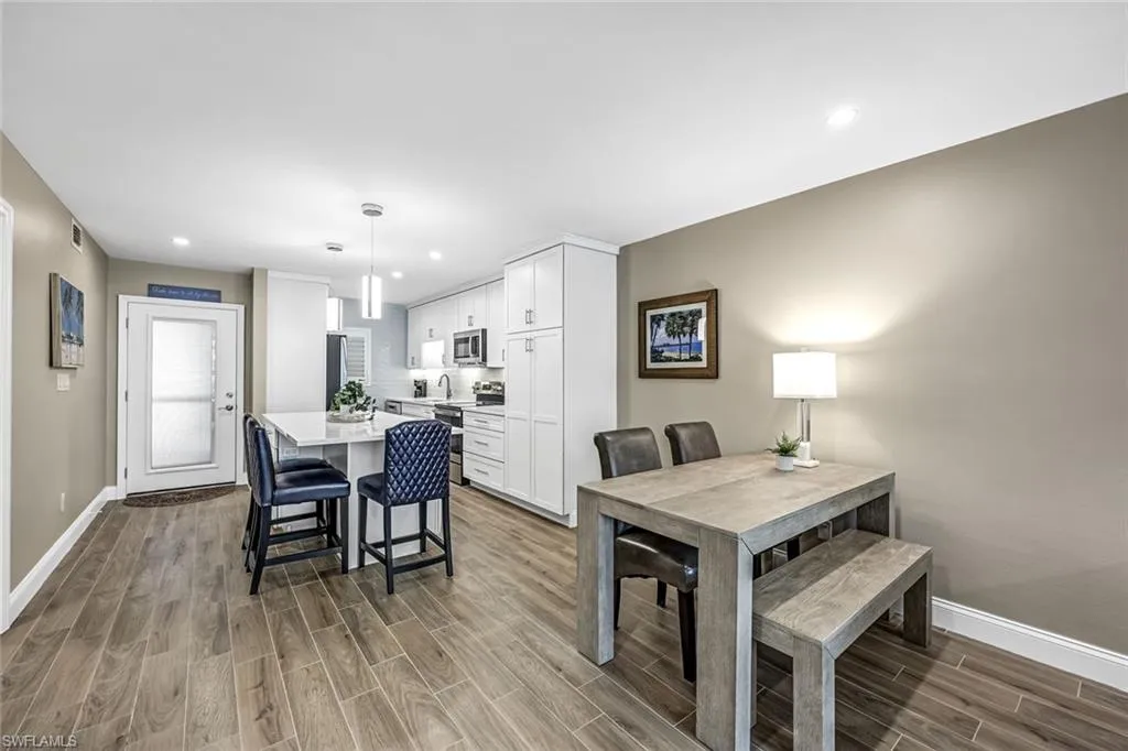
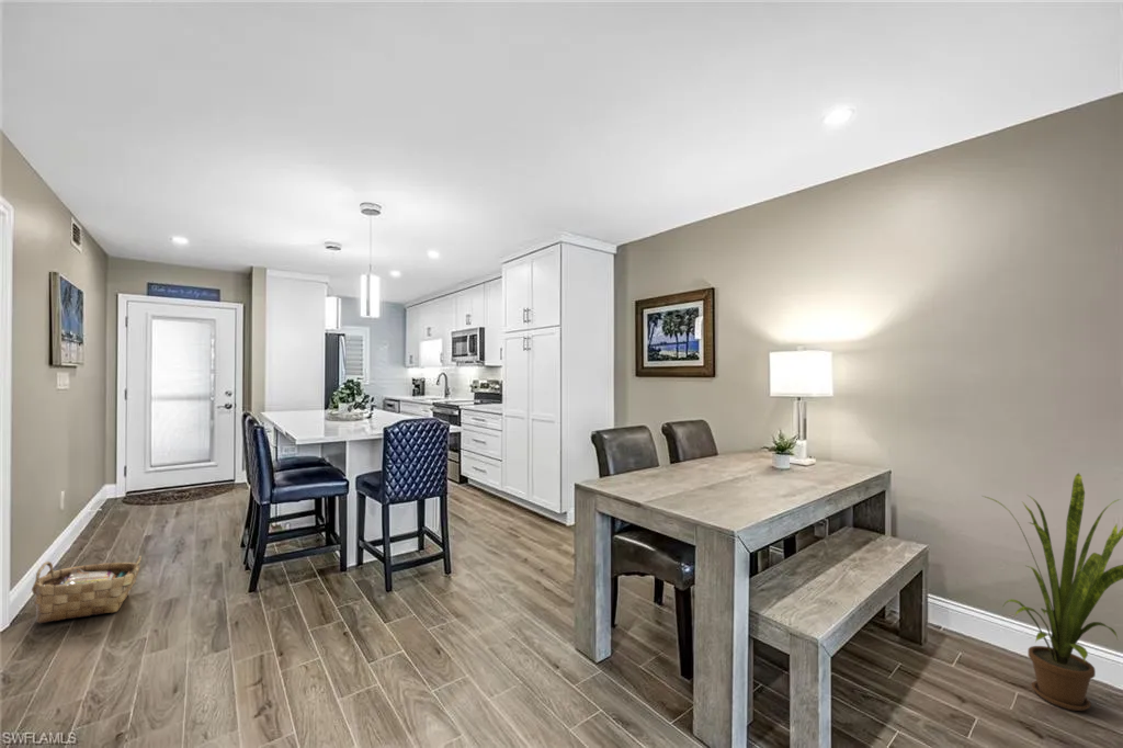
+ house plant [982,472,1123,712]
+ woven basket [31,555,143,625]
